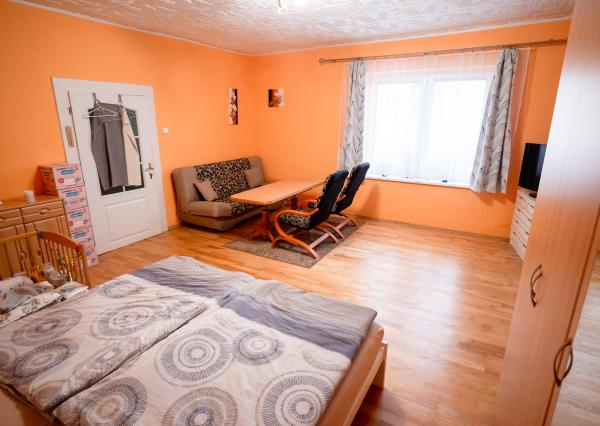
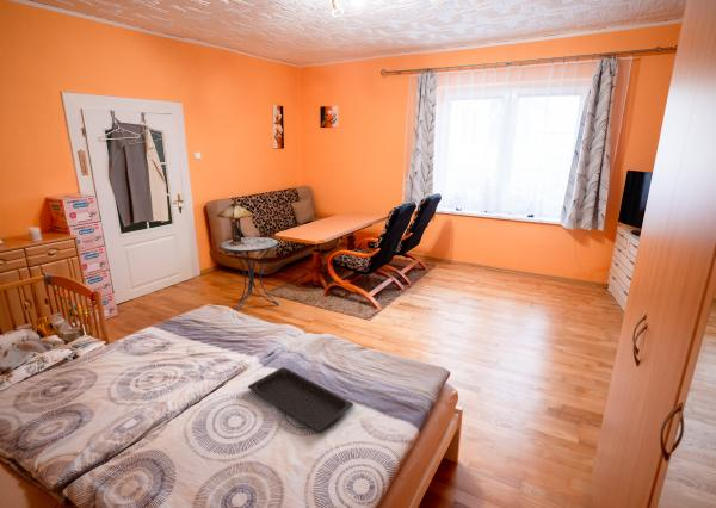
+ table lamp [216,200,255,246]
+ serving tray [247,366,354,432]
+ side table [218,236,282,311]
